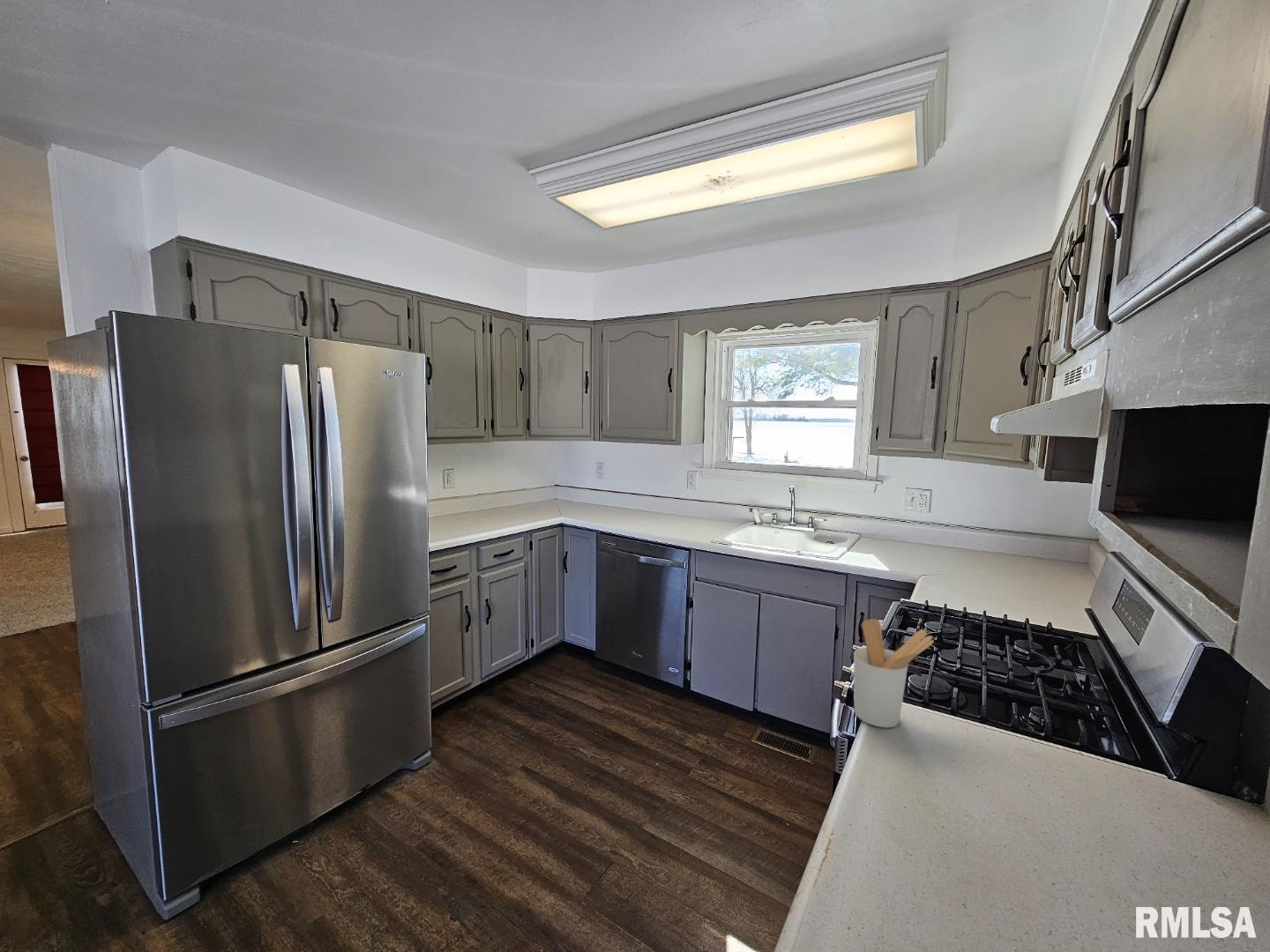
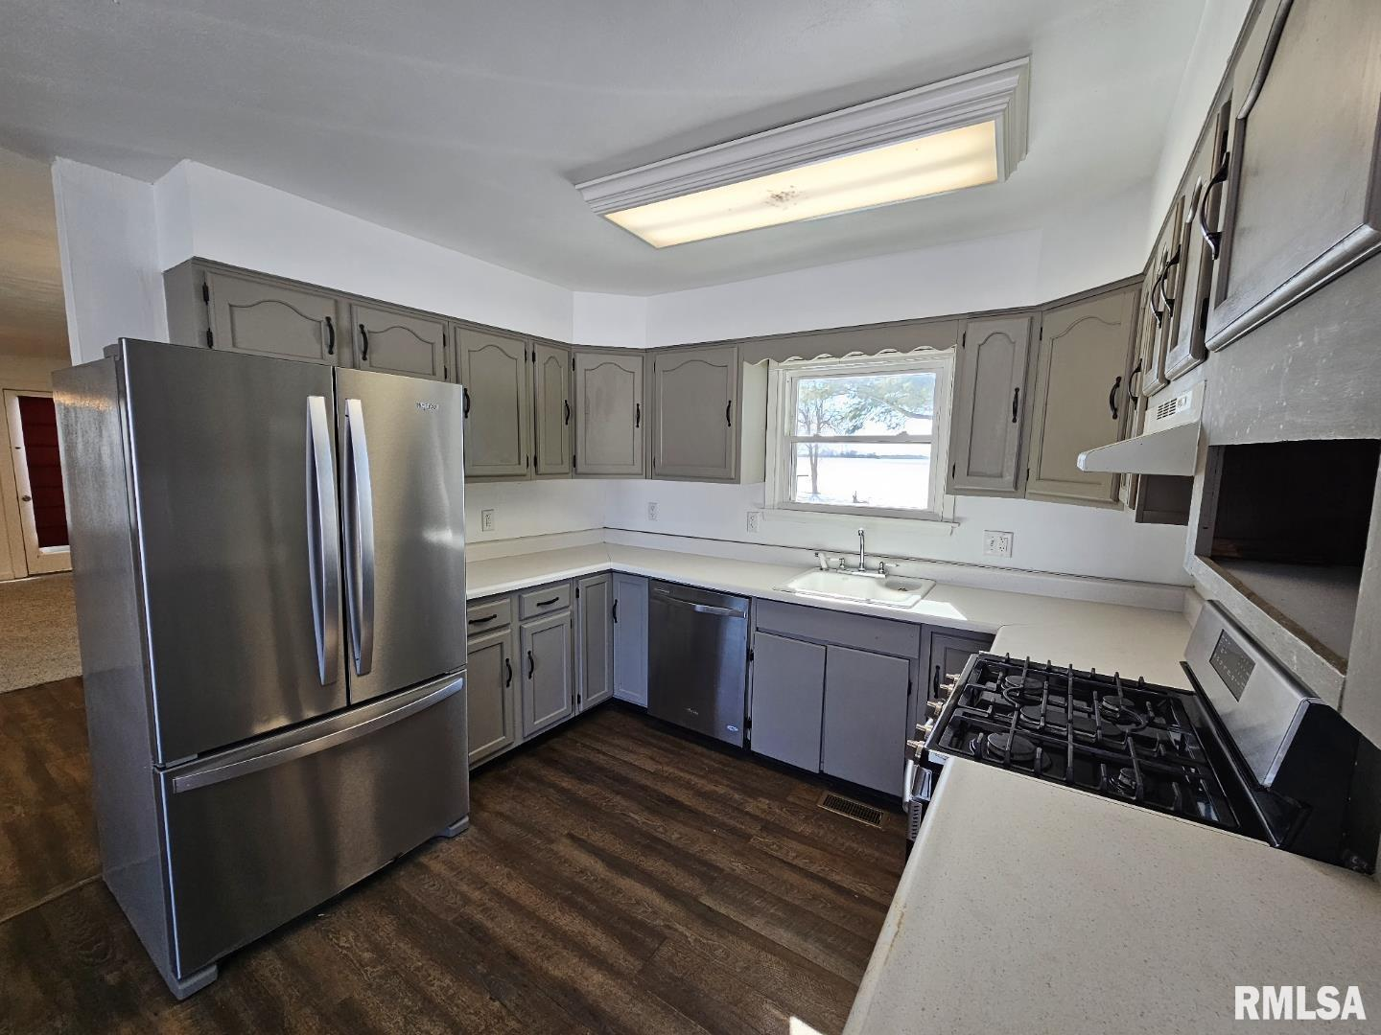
- utensil holder [853,618,935,728]
